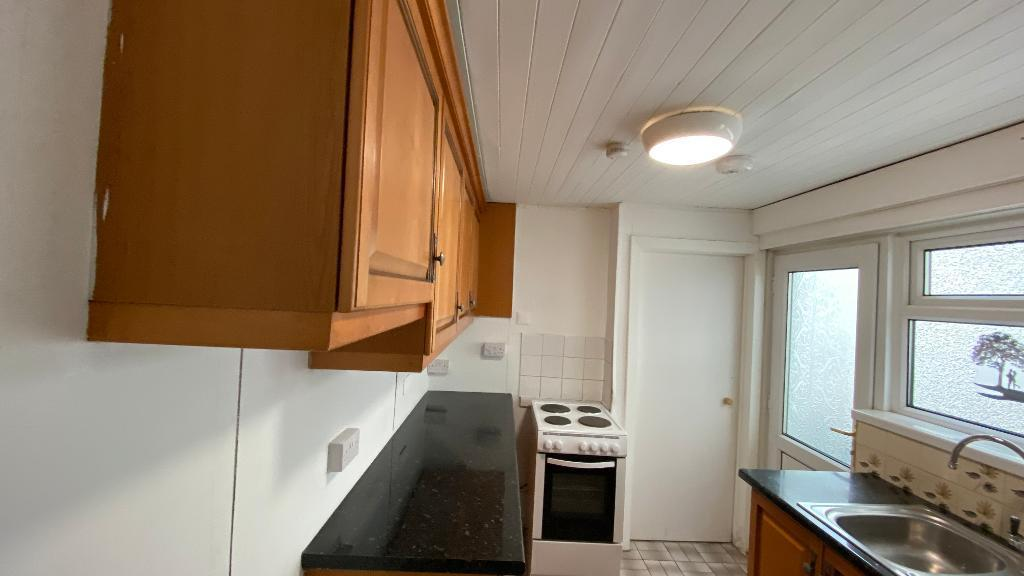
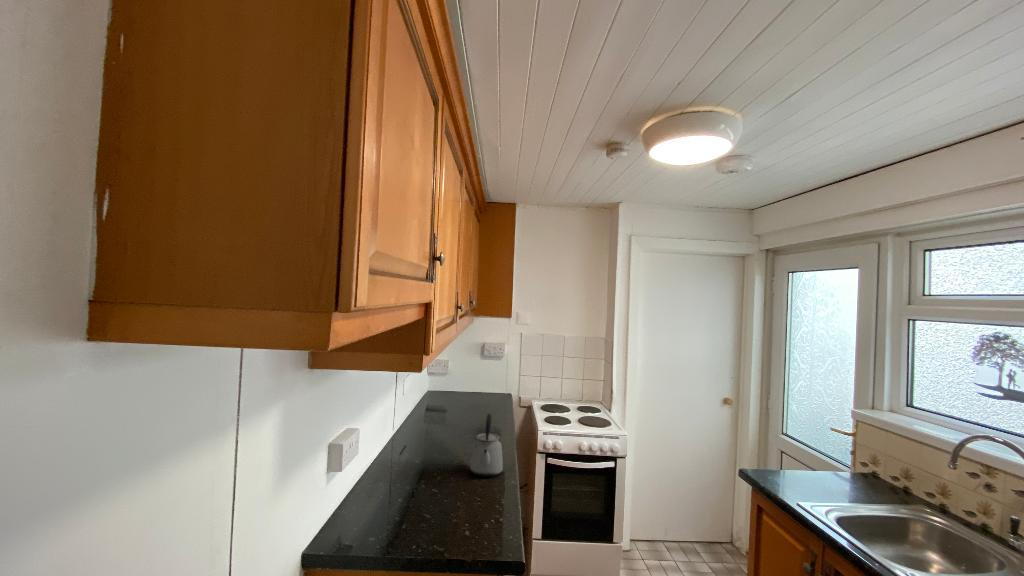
+ kettle [469,413,504,478]
